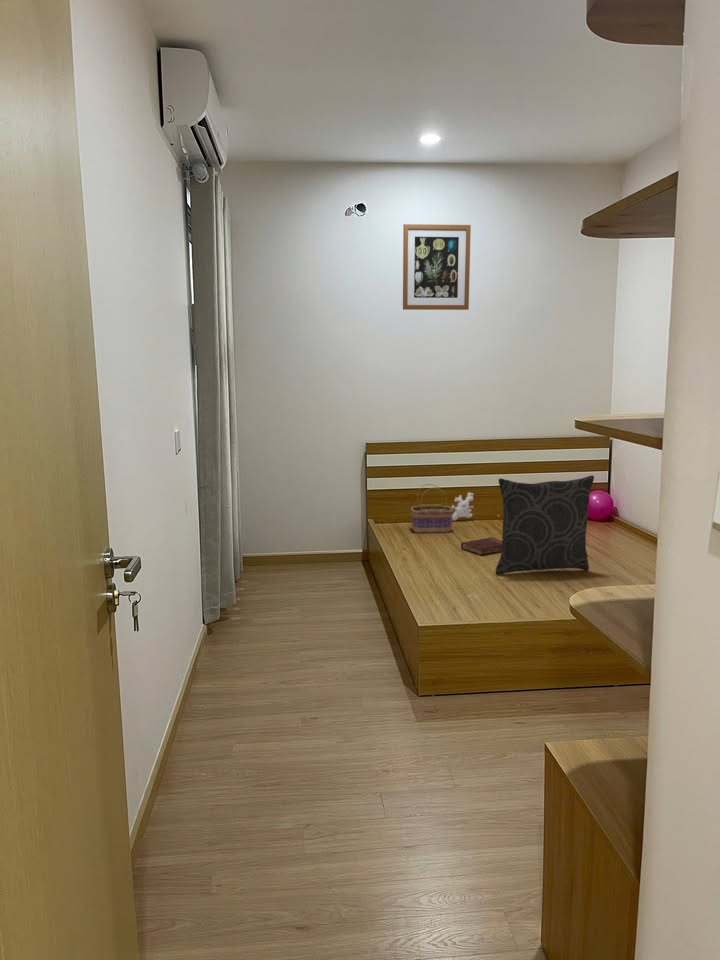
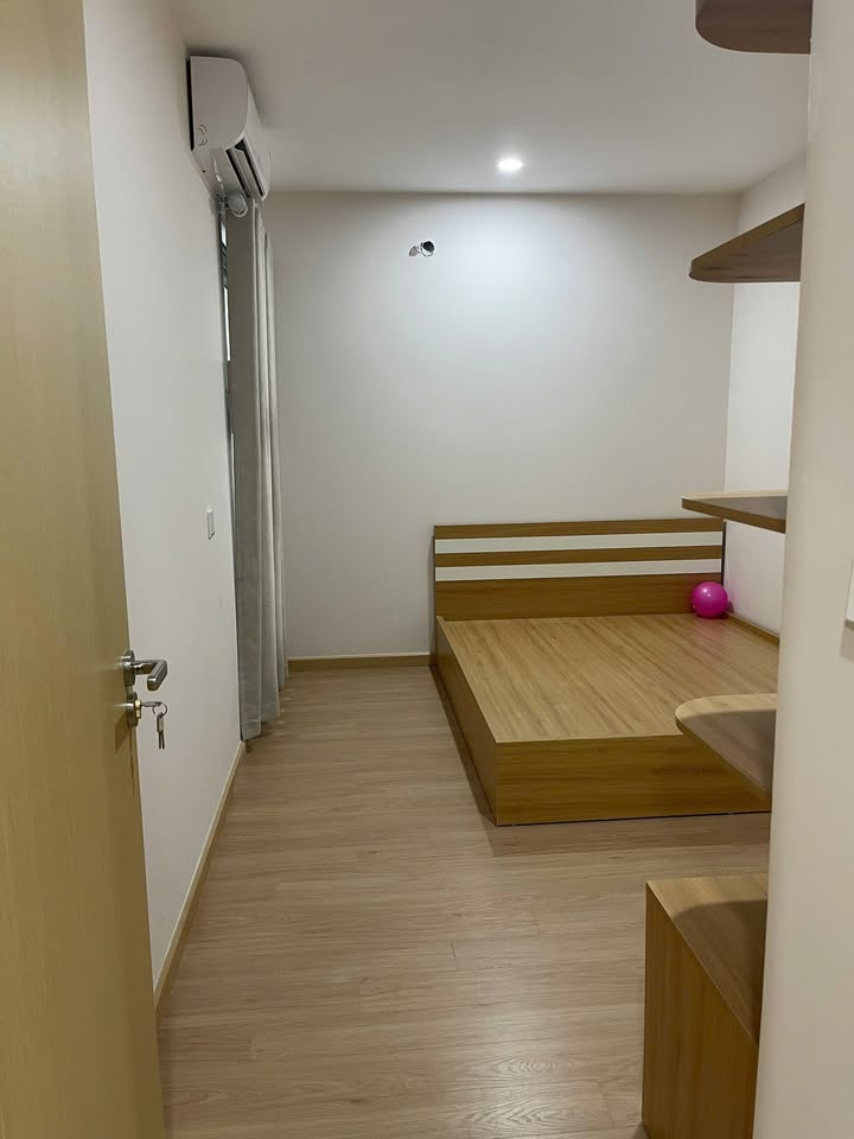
- wall art [402,223,472,311]
- basket [410,483,454,534]
- hardback book [460,537,502,556]
- pillow [494,474,595,575]
- plush toy [450,491,501,522]
